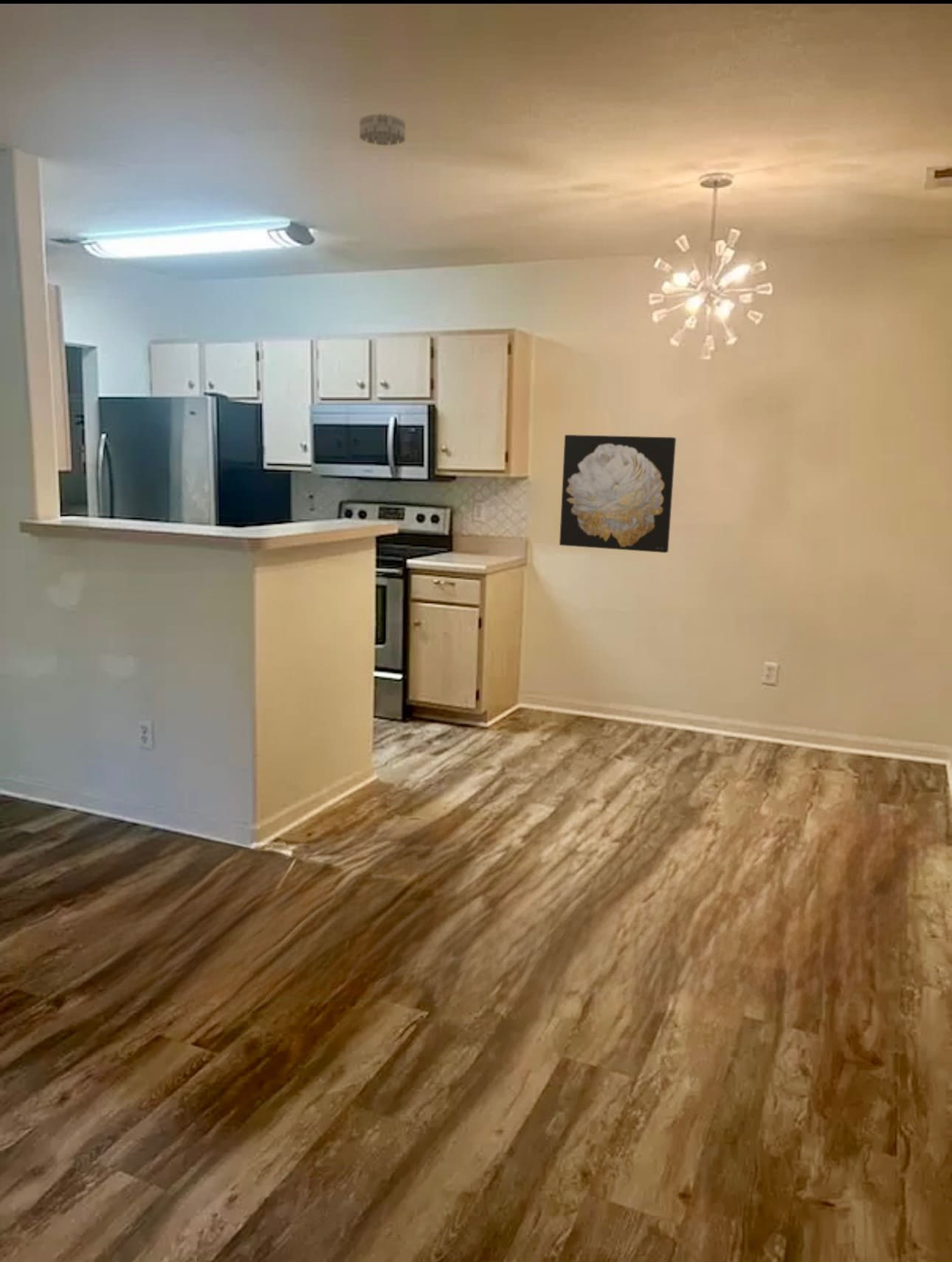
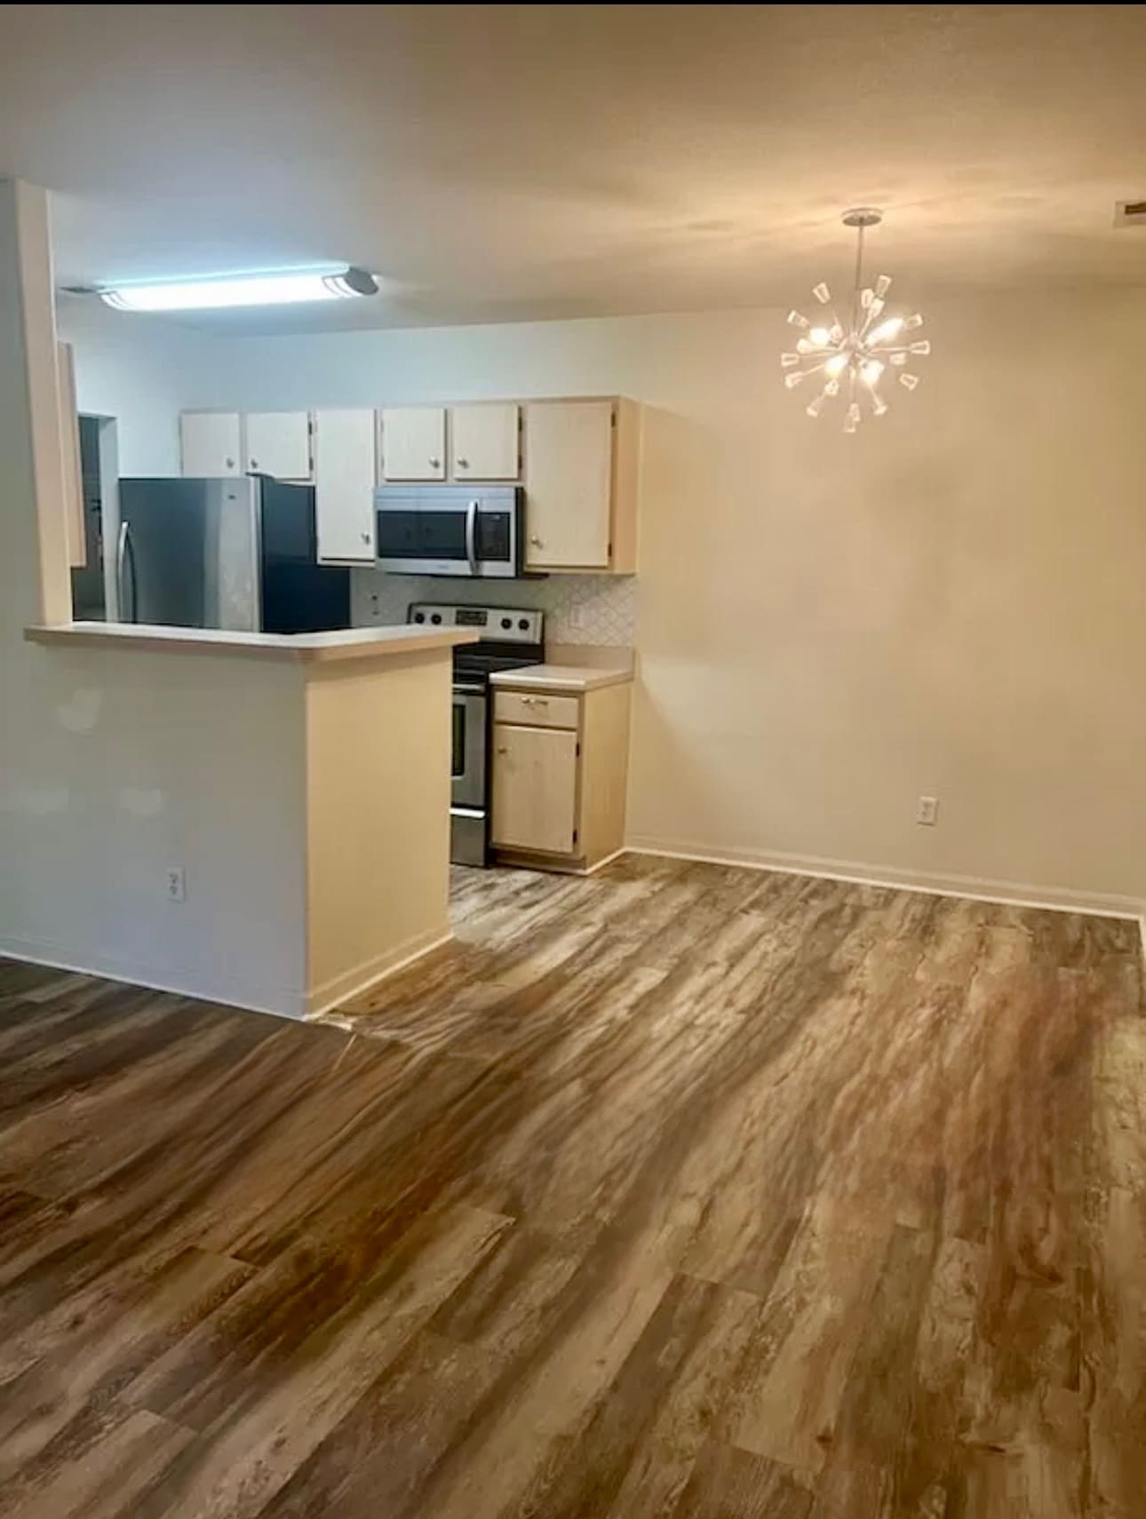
- wall art [559,434,677,554]
- smoke detector [359,113,406,146]
